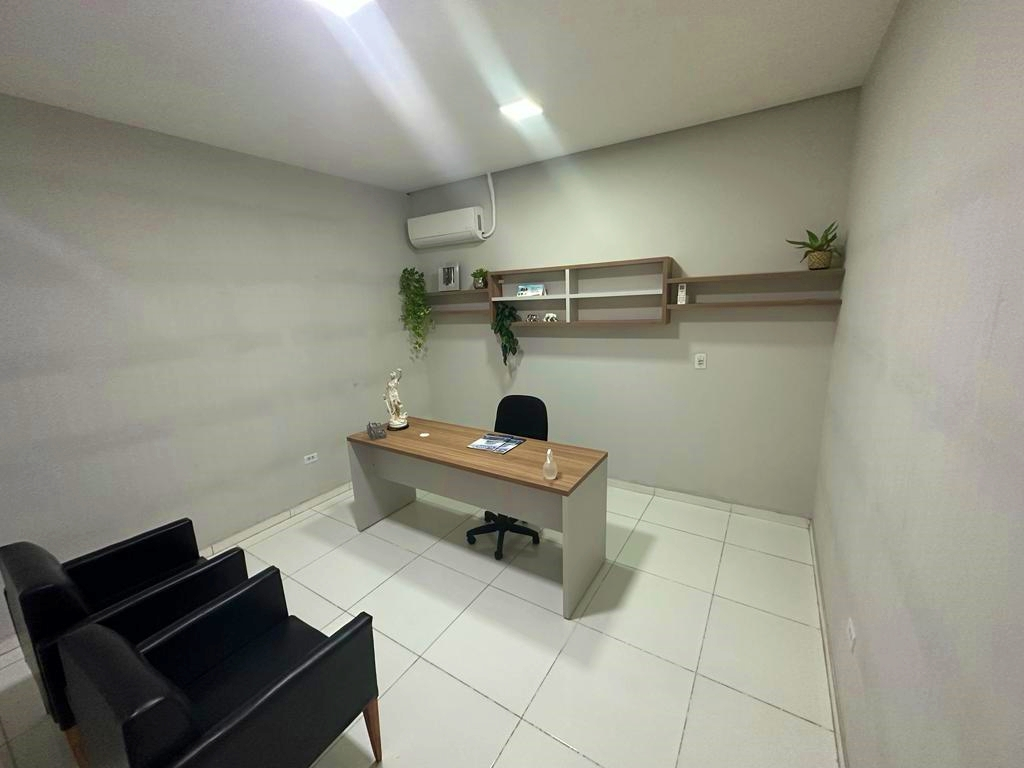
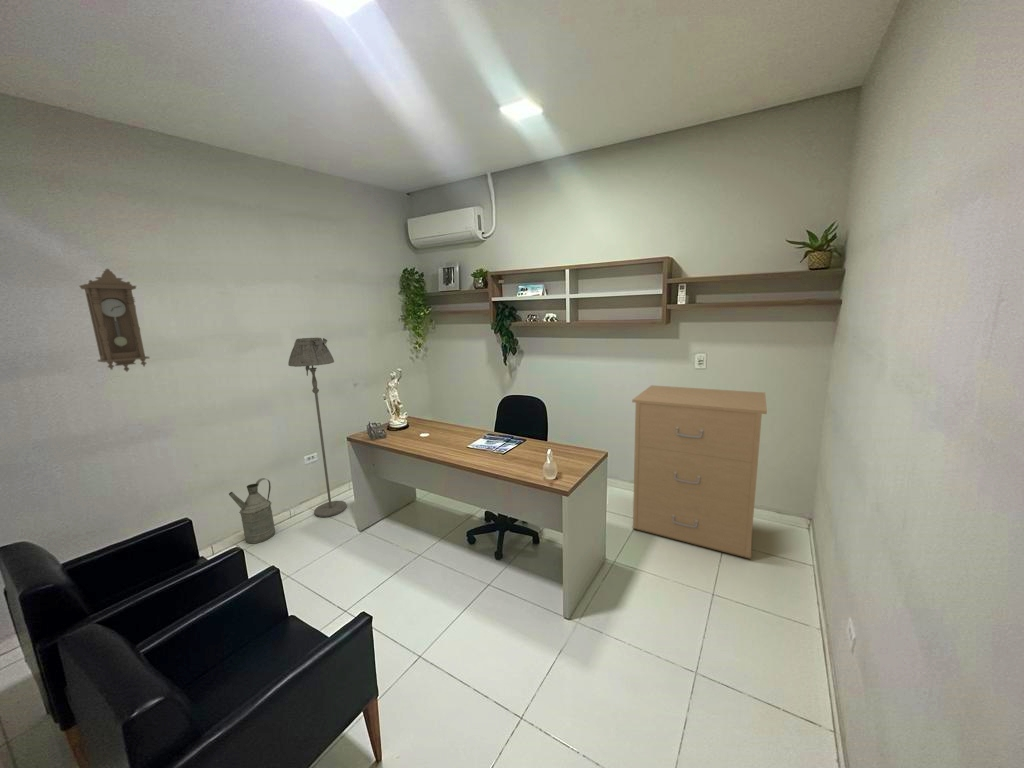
+ watering can [228,477,276,544]
+ floor lamp [287,337,348,518]
+ pendulum clock [78,268,151,373]
+ filing cabinet [631,384,768,560]
